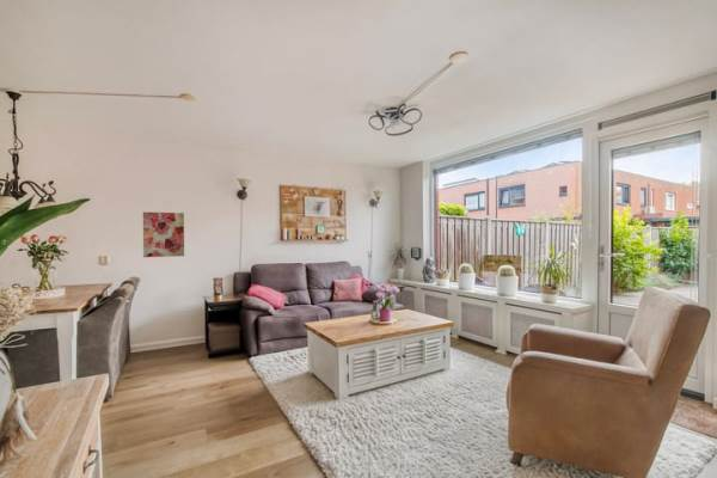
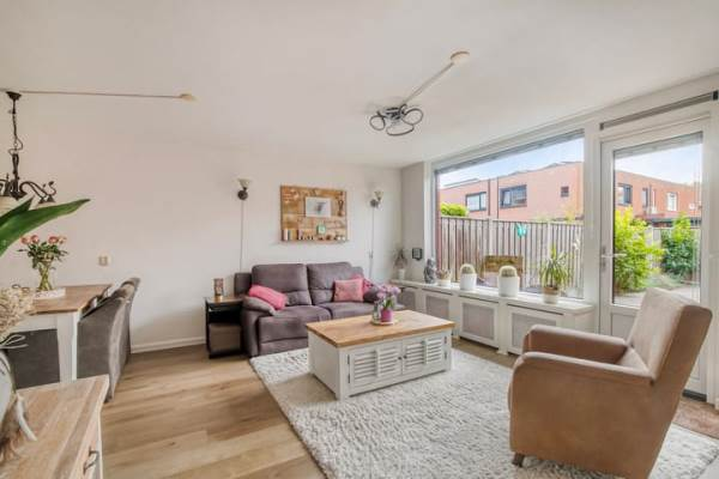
- wall art [142,210,185,258]
